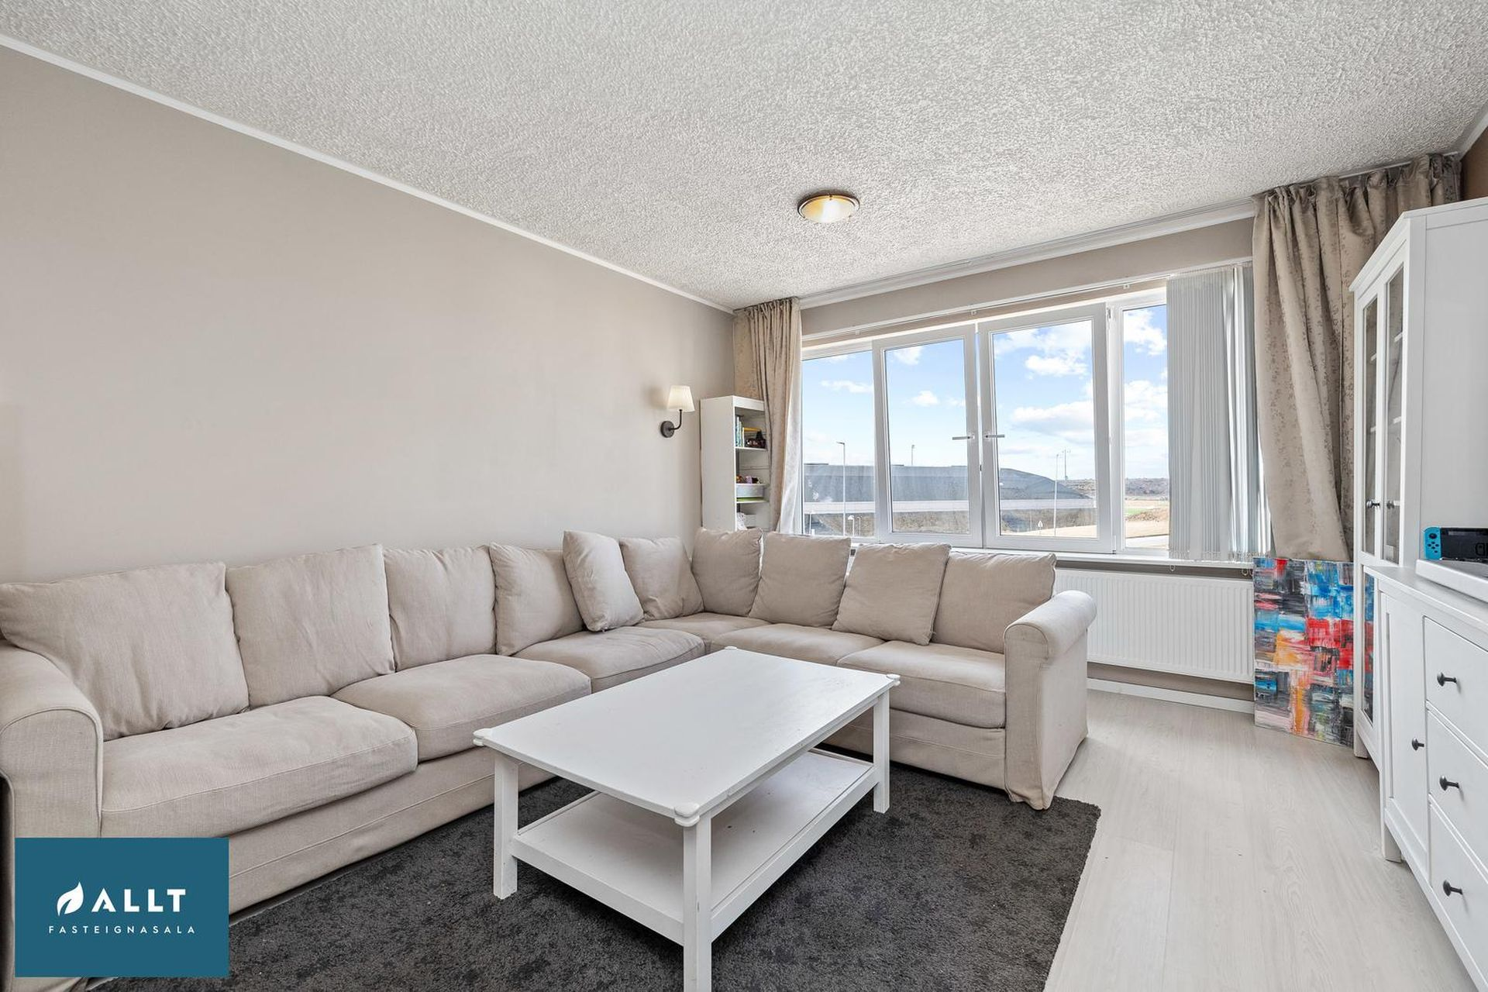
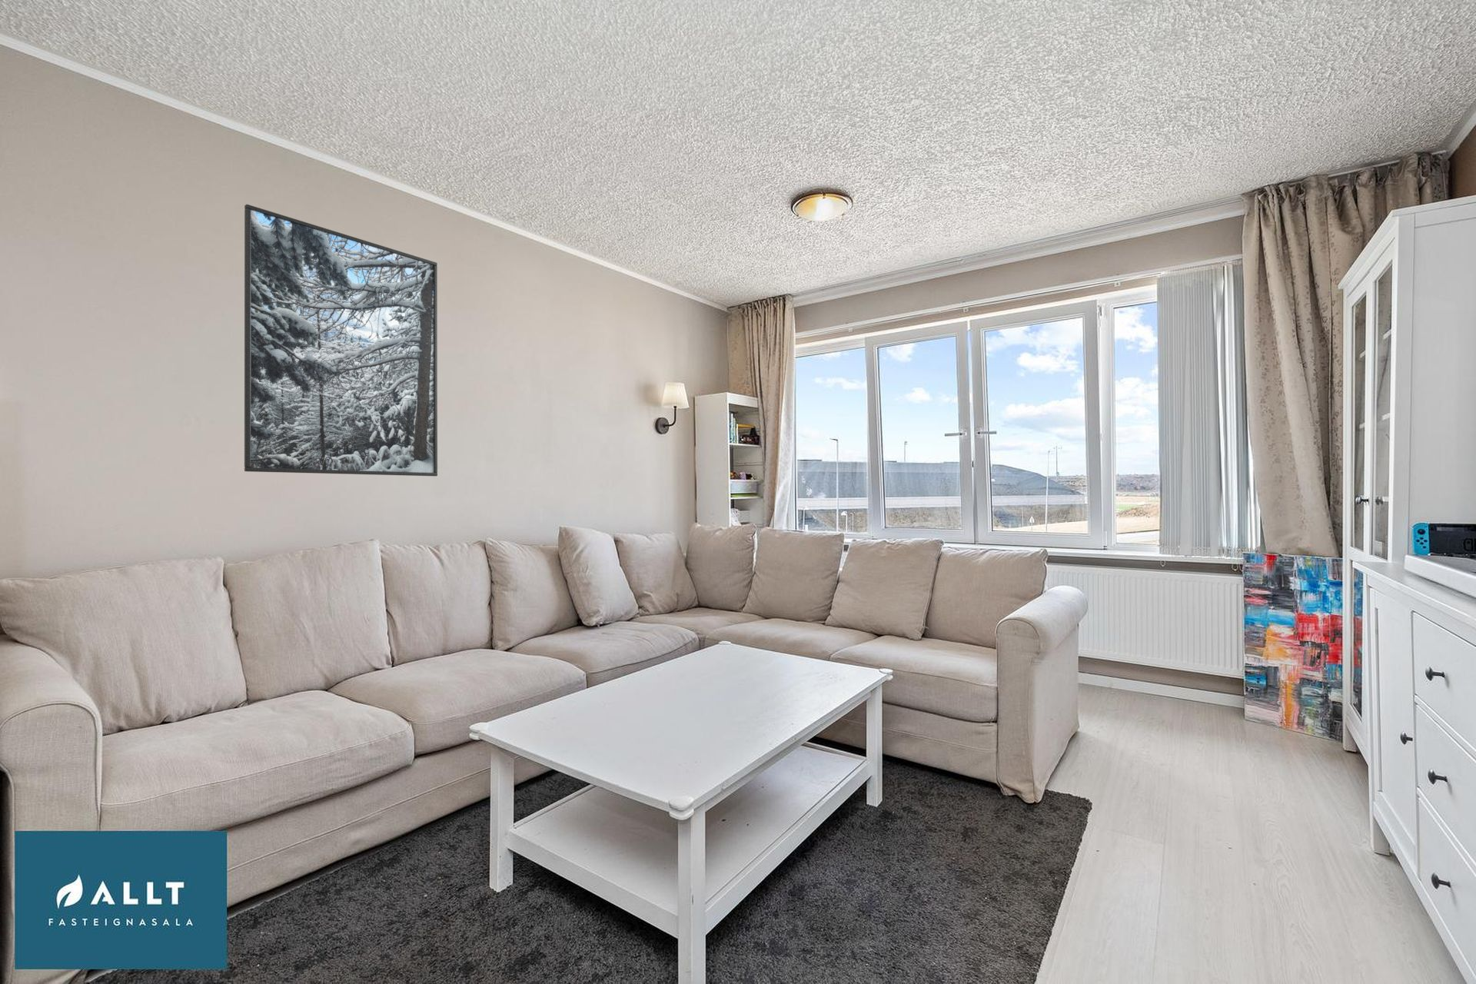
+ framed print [244,204,438,477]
